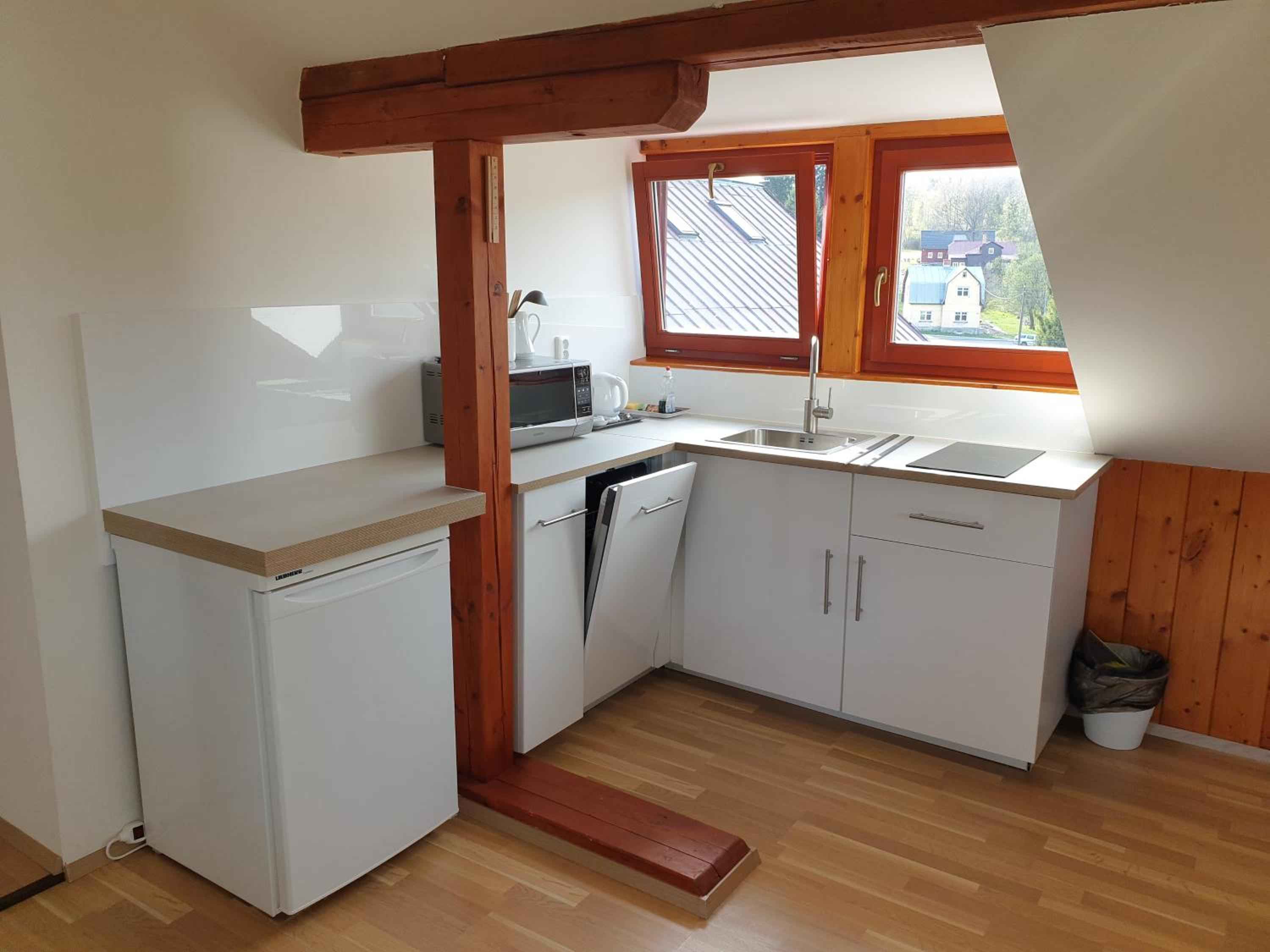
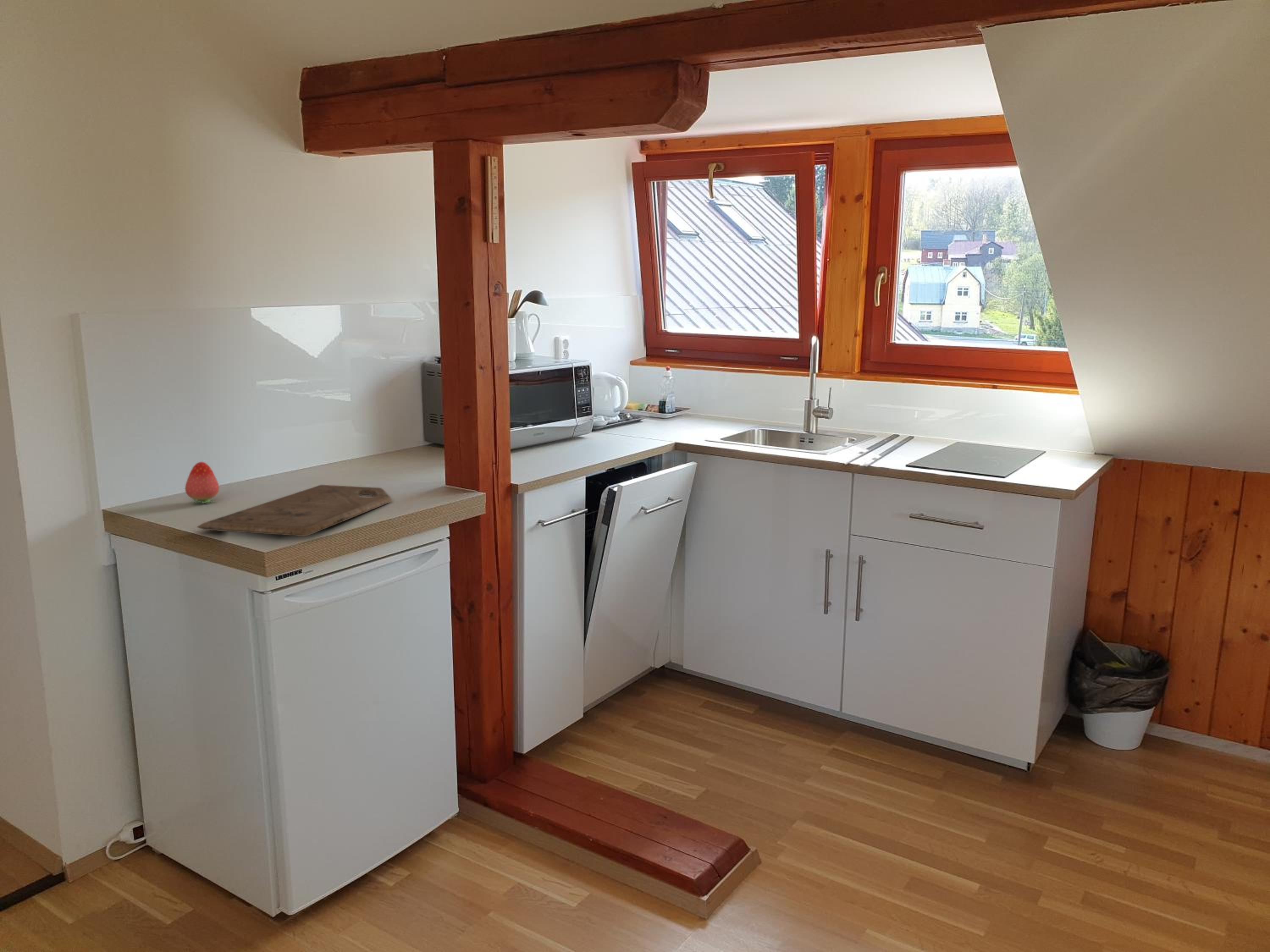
+ cutting board [196,484,392,537]
+ fruit [185,461,220,504]
